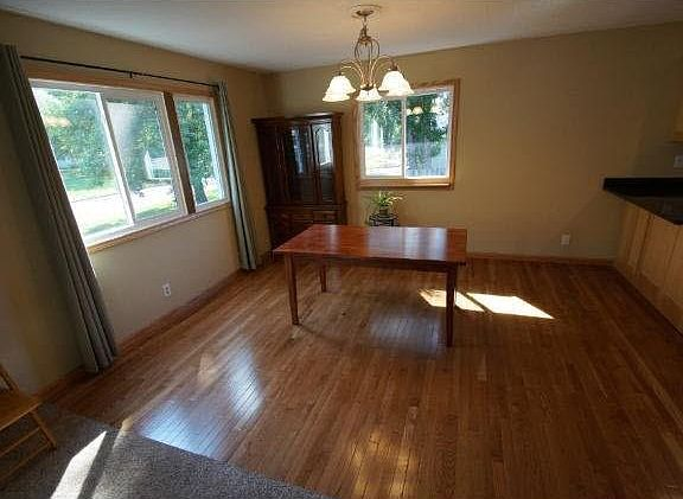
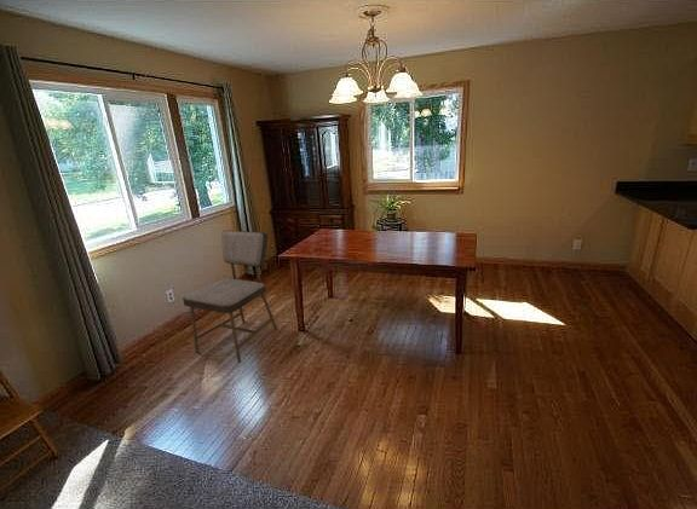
+ dining chair [182,230,278,364]
